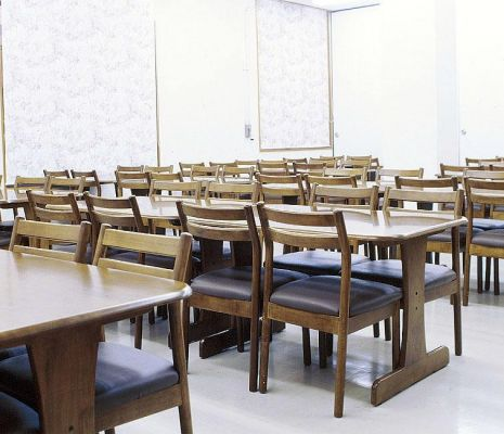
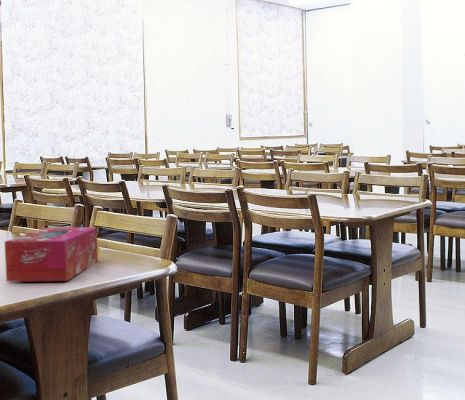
+ tissue box [4,226,99,283]
